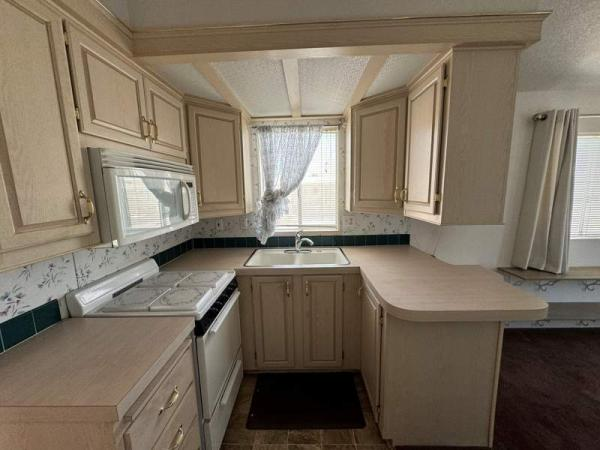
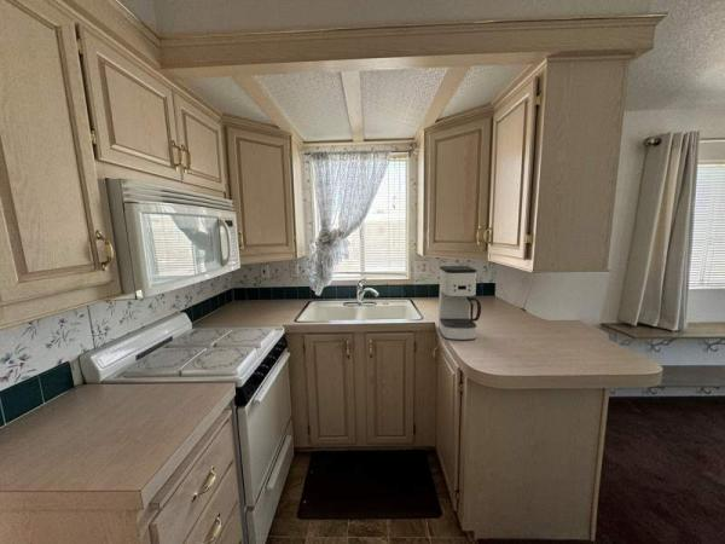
+ coffee maker [437,265,482,342]
